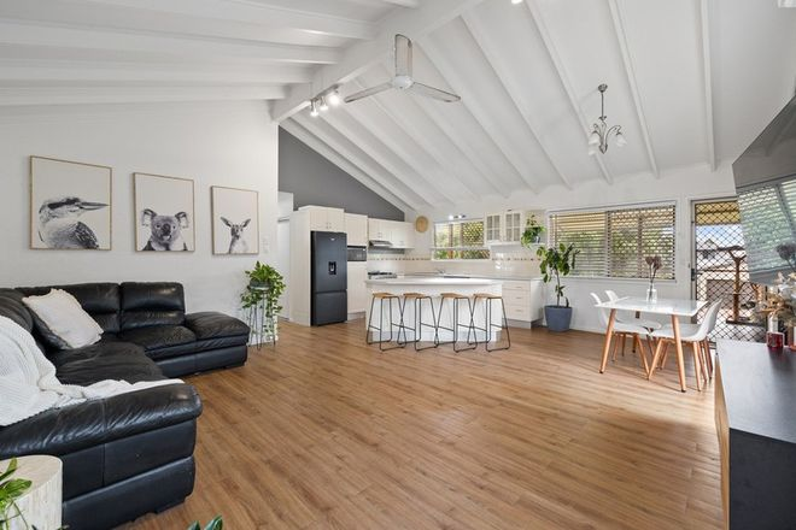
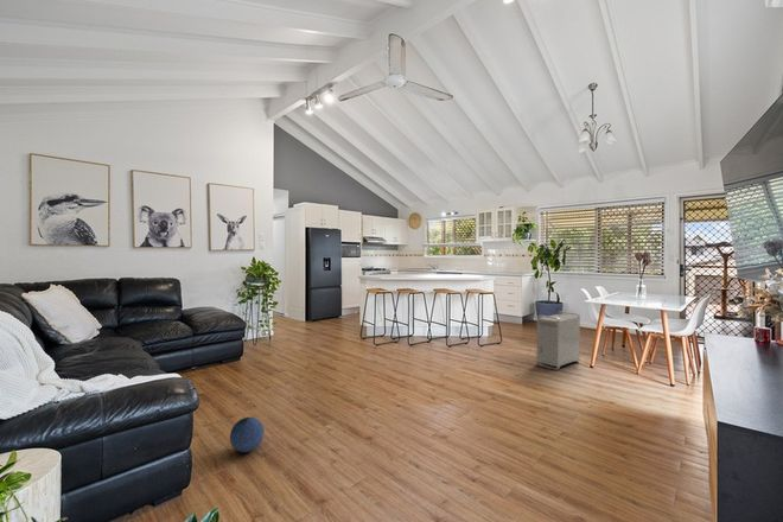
+ storage bin [535,311,581,371]
+ ball [229,416,266,453]
